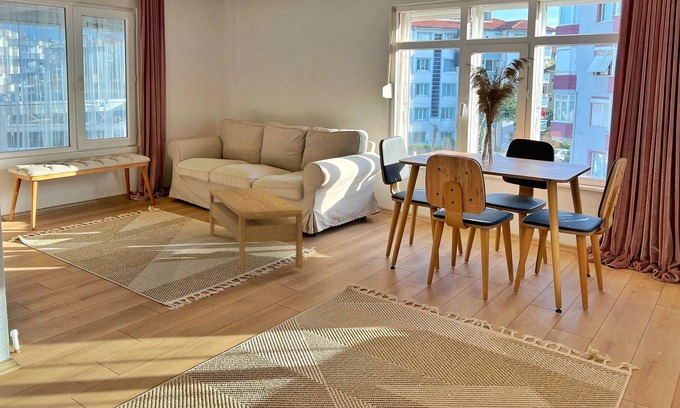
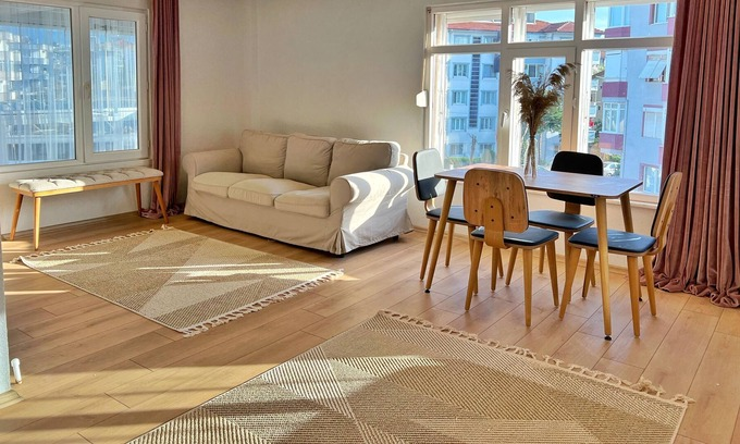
- coffee table [208,187,304,274]
